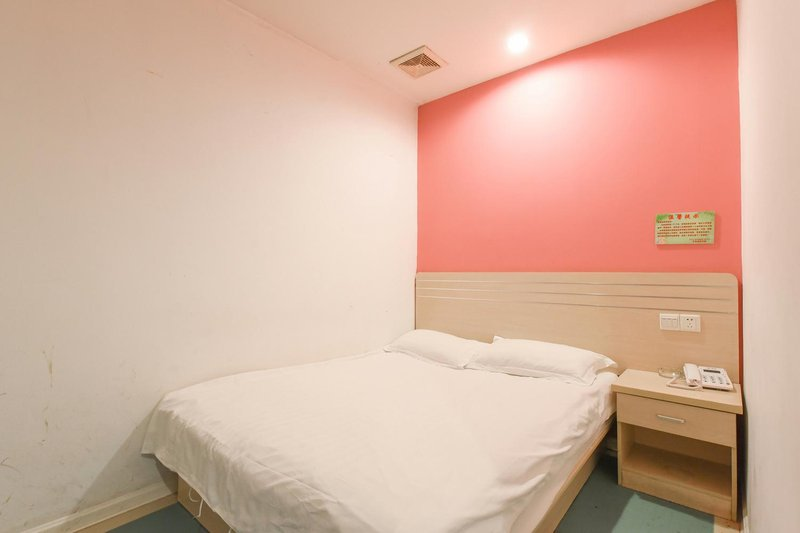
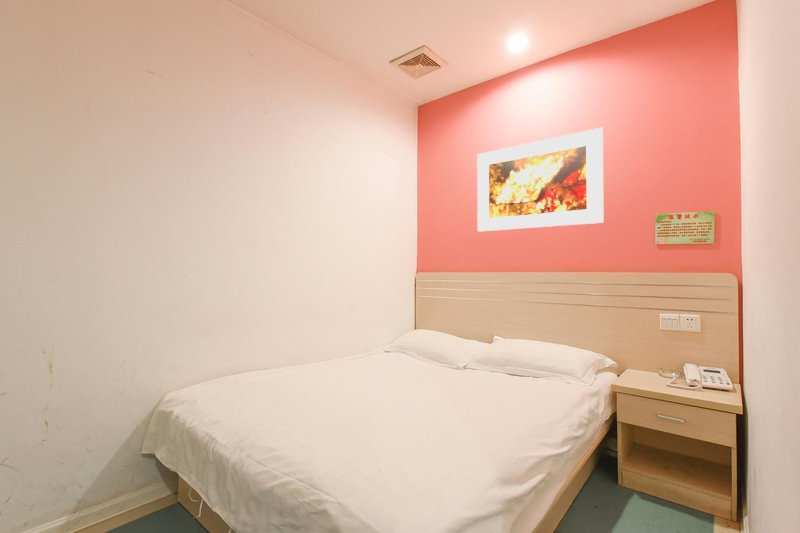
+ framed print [476,126,605,233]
